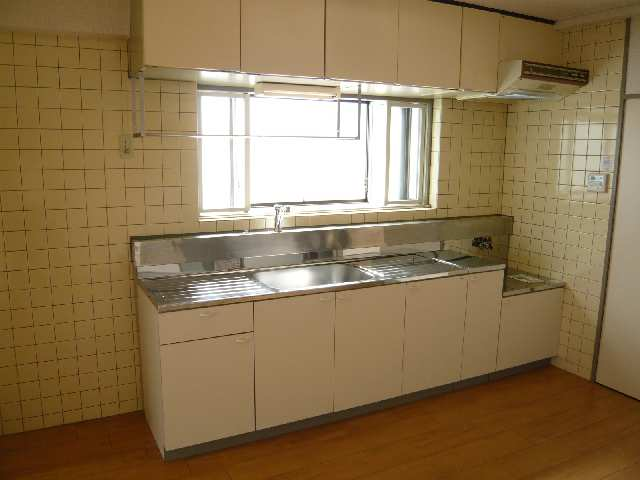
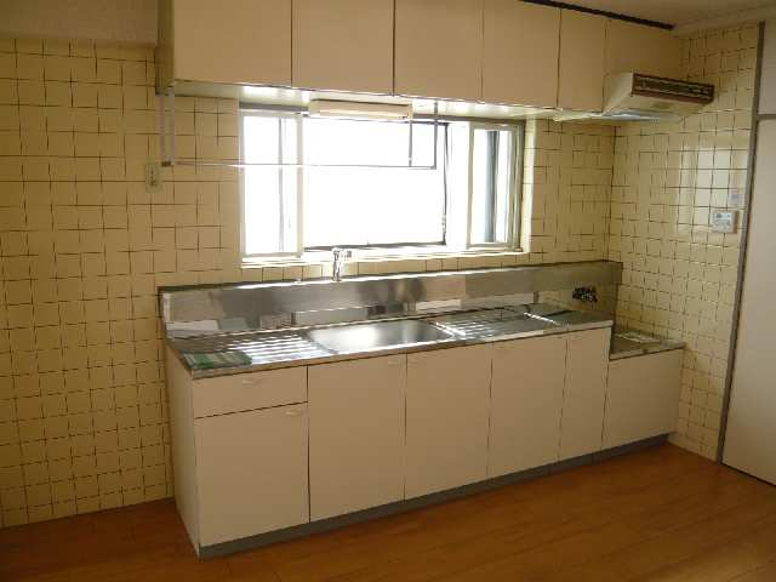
+ dish towel [182,349,253,371]
